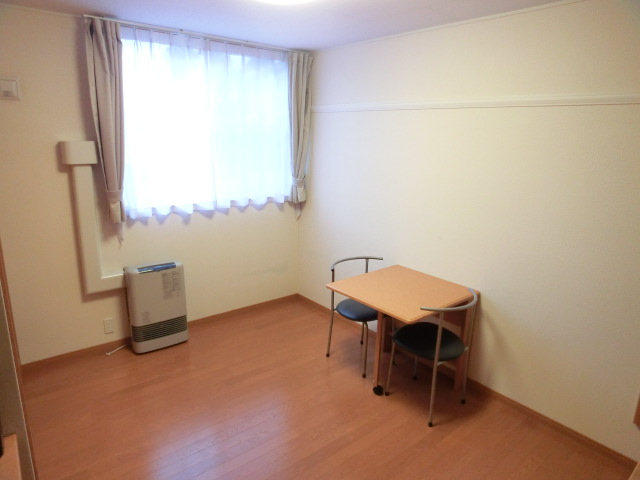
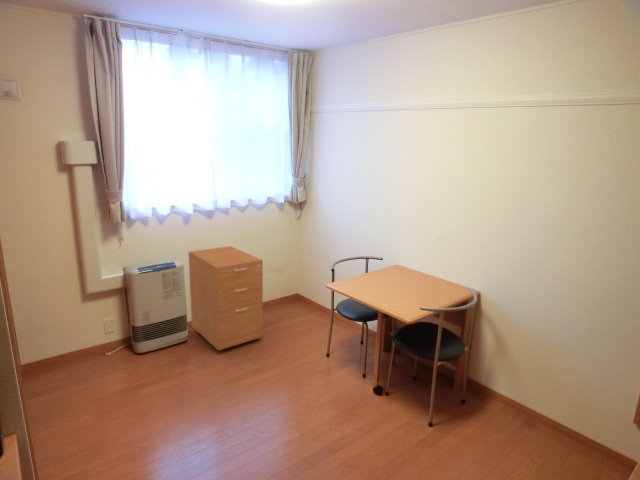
+ desk [187,245,264,352]
